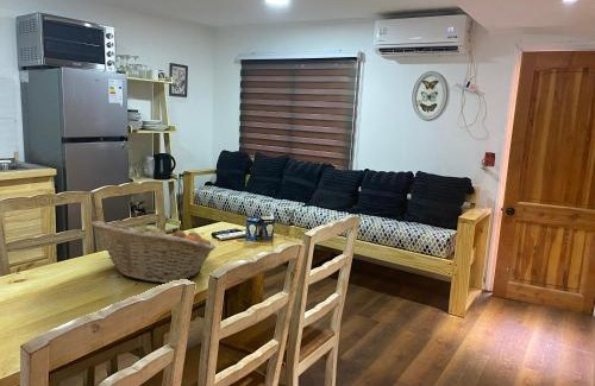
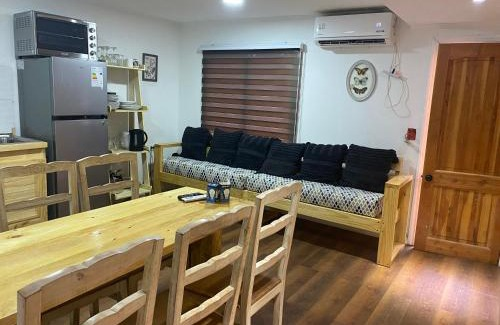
- fruit basket [89,220,217,284]
